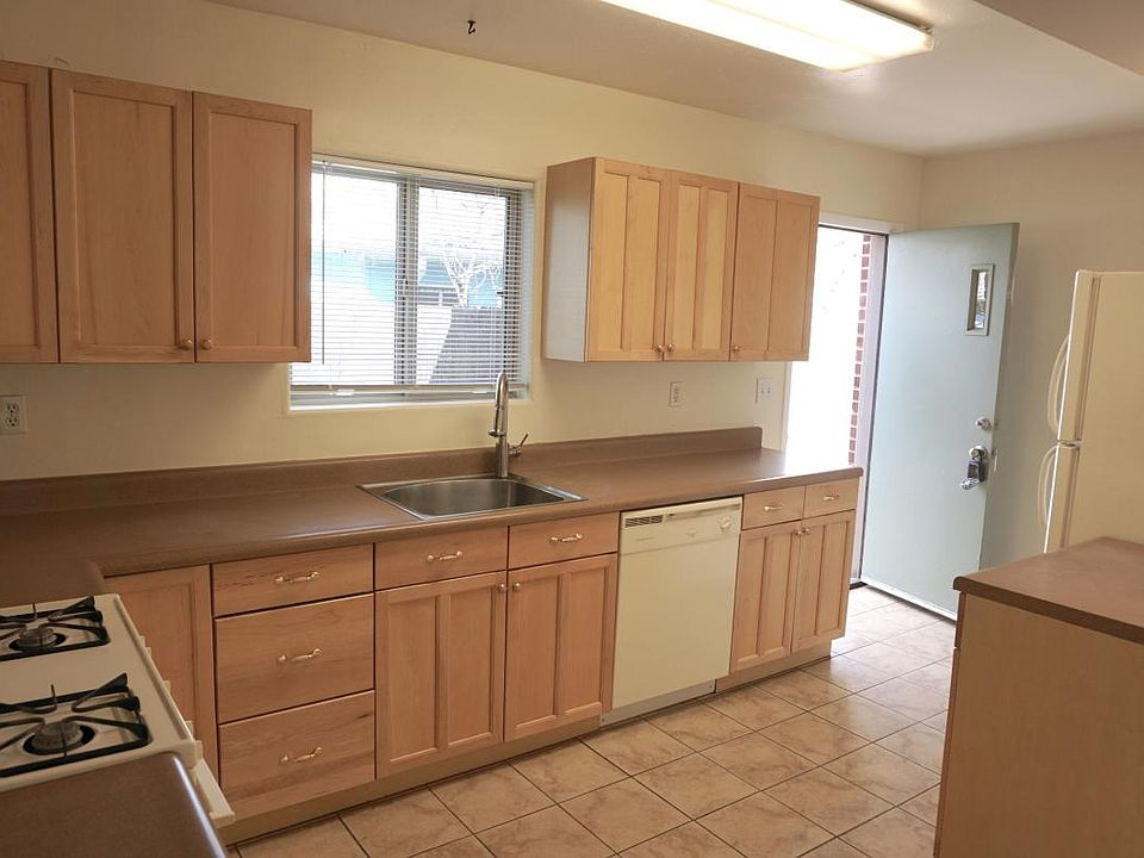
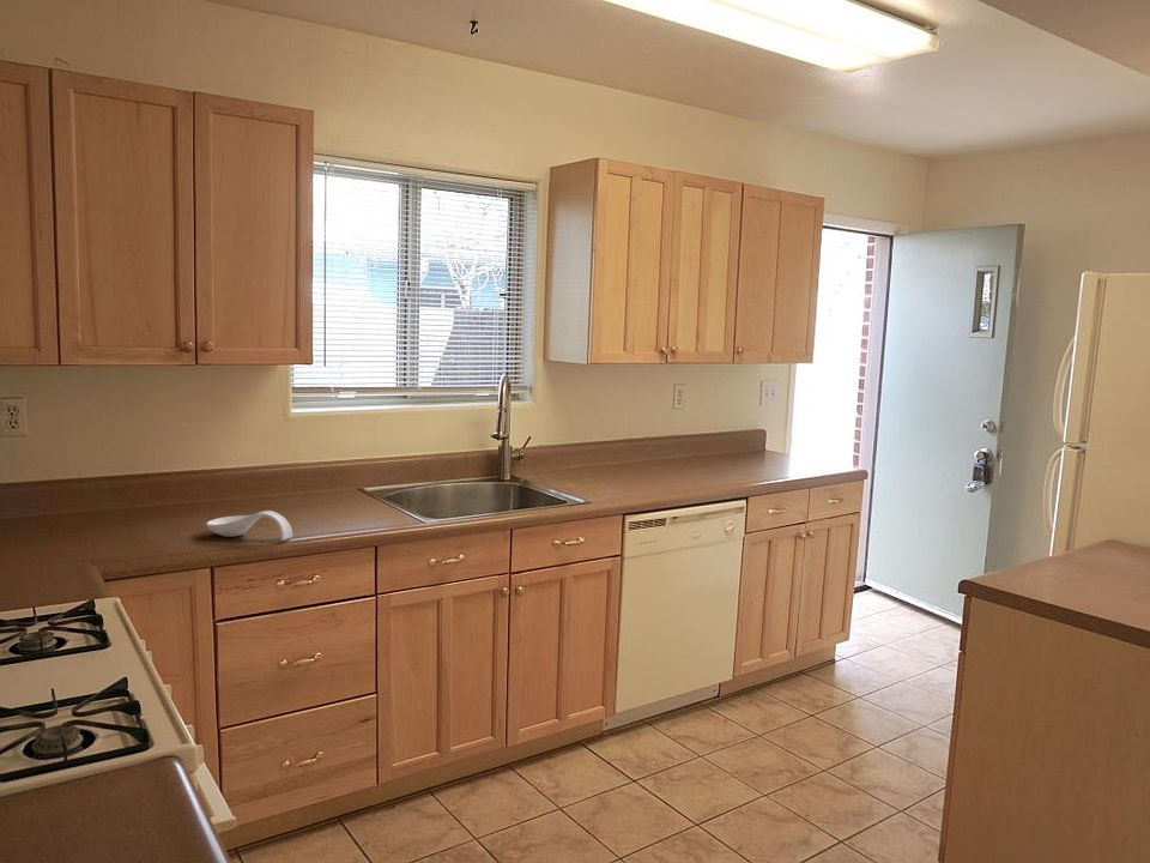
+ spoon rest [205,509,293,542]
